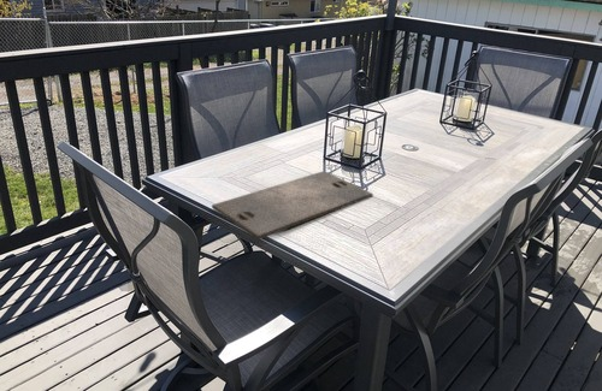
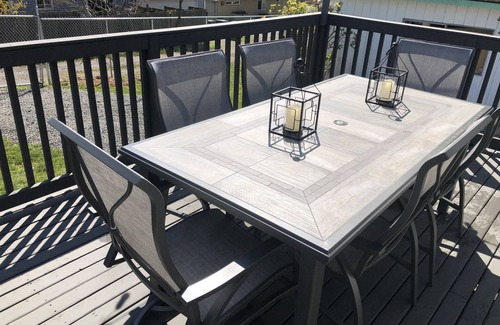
- cutting board [211,170,374,241]
